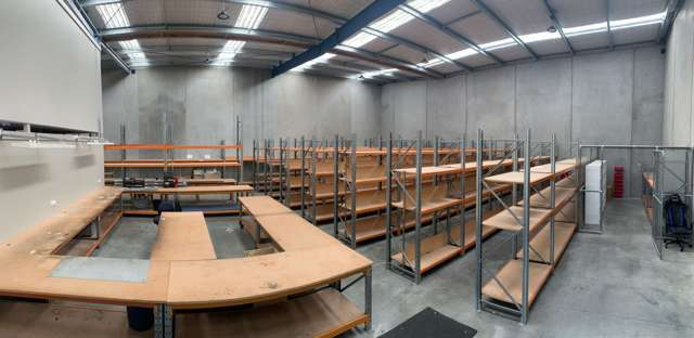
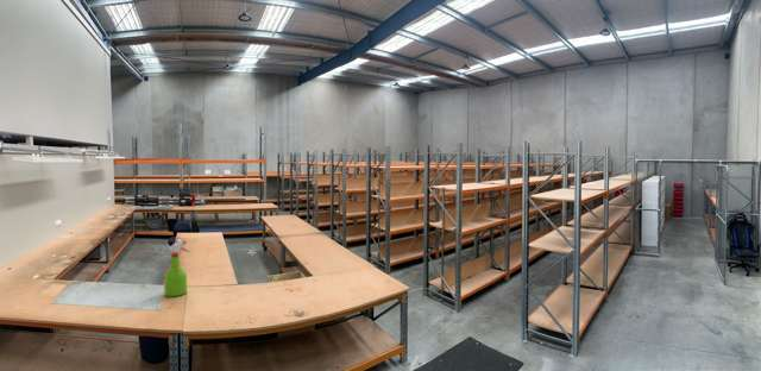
+ spray bottle [163,240,191,297]
